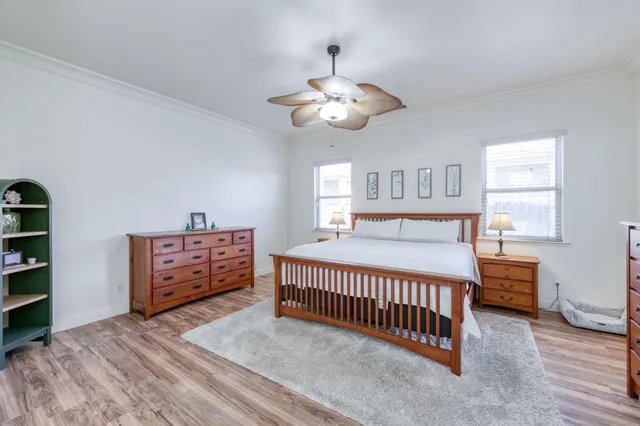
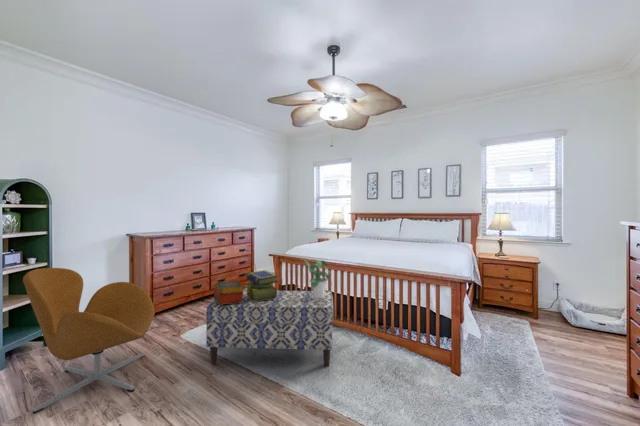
+ decorative box [213,280,244,305]
+ bench [205,289,334,368]
+ armchair [22,267,156,415]
+ potted plant [302,258,333,299]
+ stack of books [245,269,279,302]
